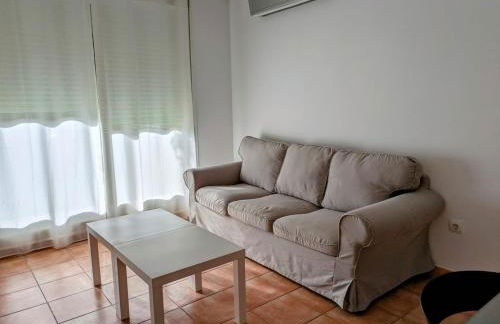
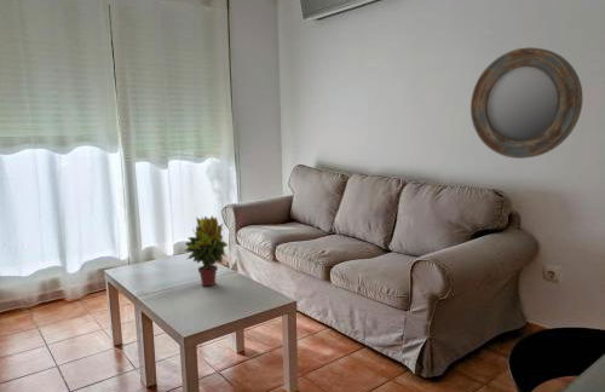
+ potted plant [184,214,230,287]
+ home mirror [469,47,583,160]
